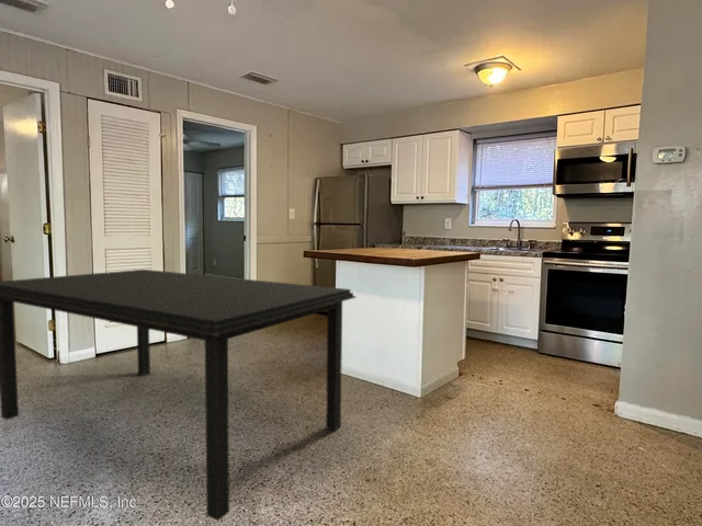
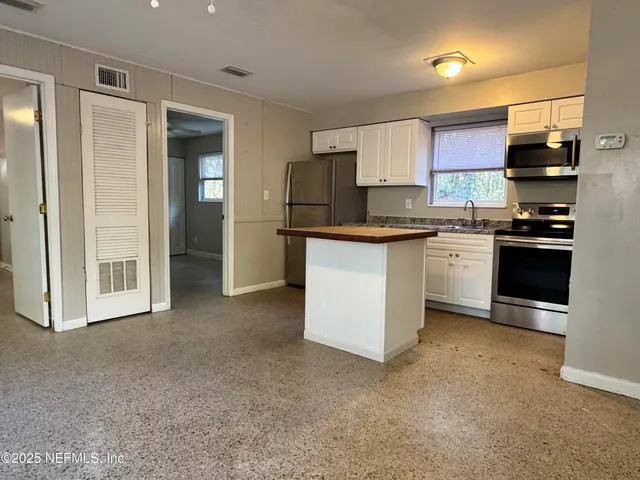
- dining table [0,268,356,522]
